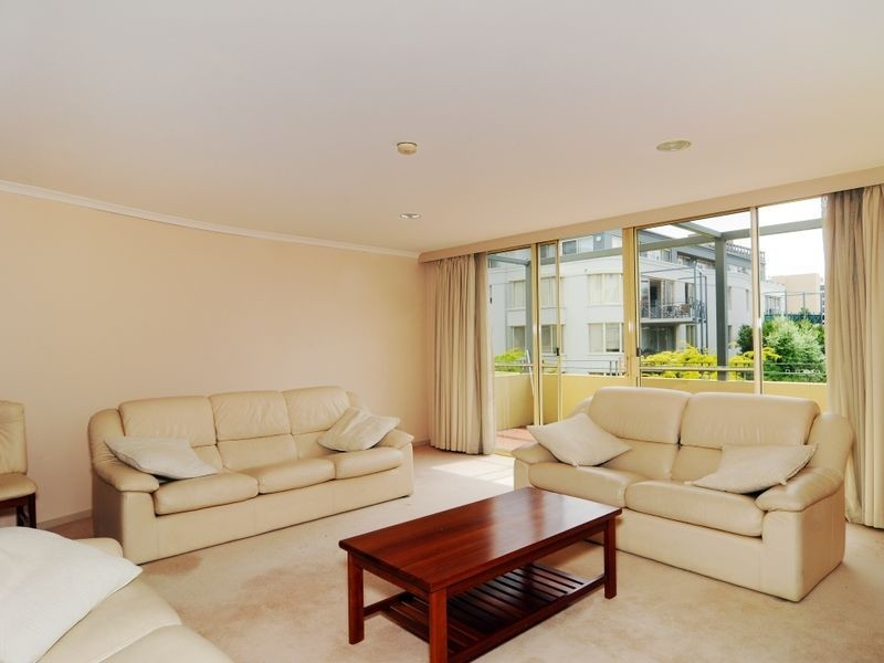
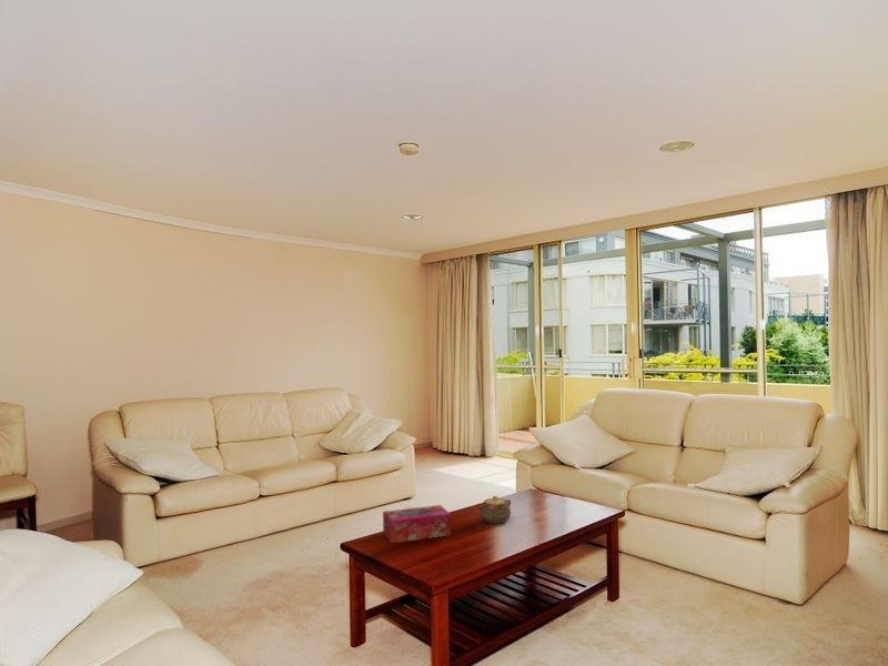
+ tissue box [382,504,452,544]
+ teapot [476,495,512,524]
